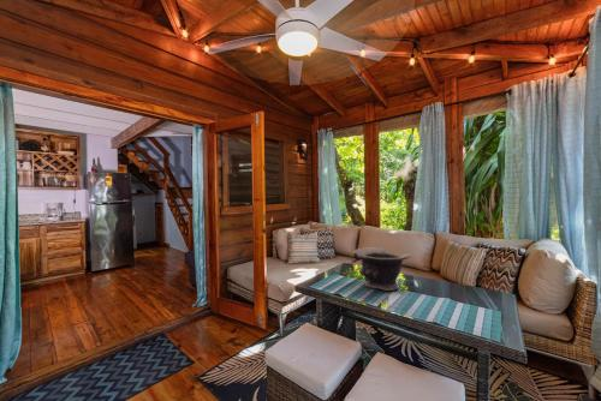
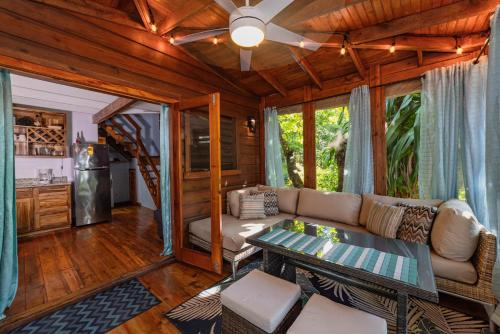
- decorative bowl [352,246,412,292]
